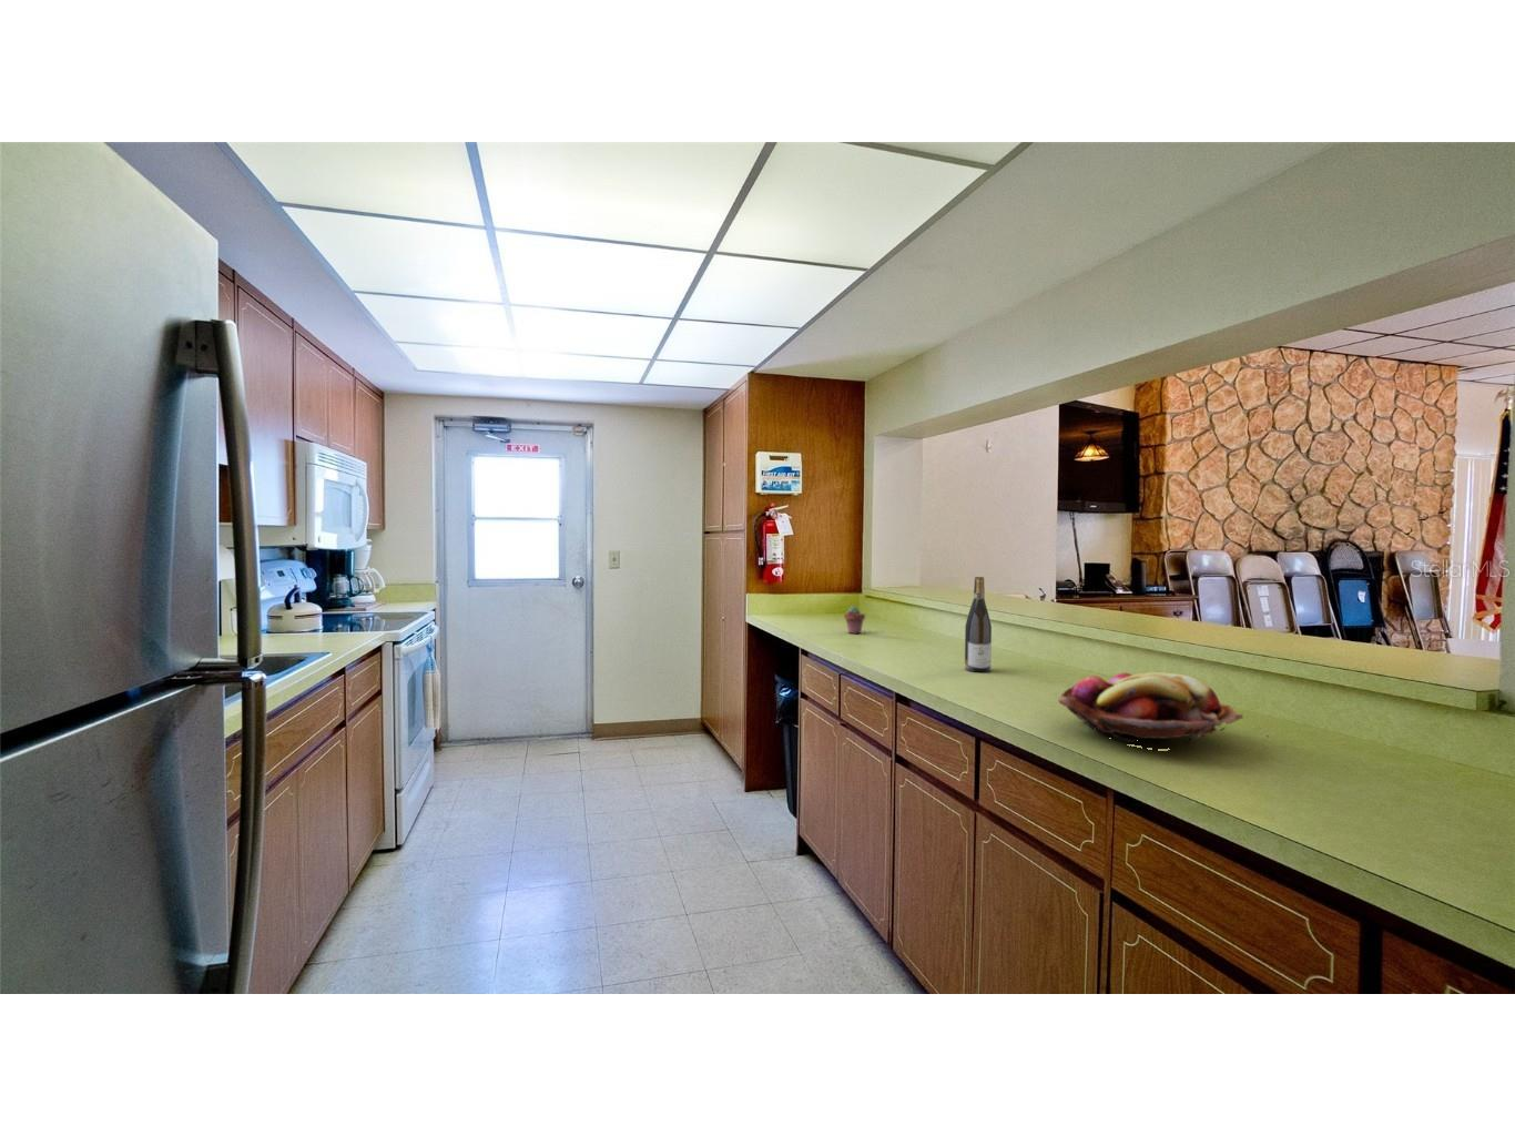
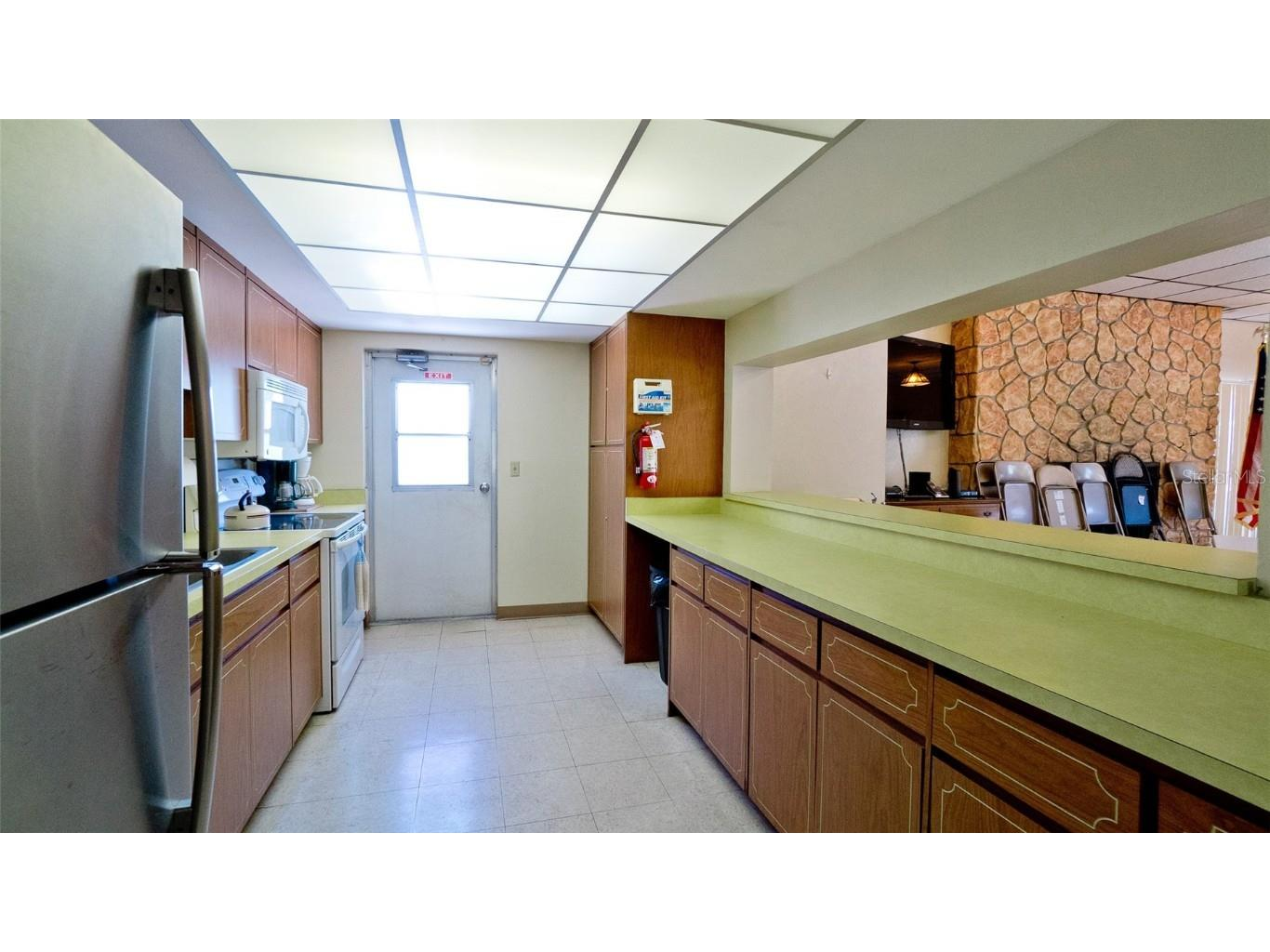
- potted succulent [843,605,866,635]
- fruit basket [1057,671,1244,751]
- wine bottle [964,576,993,673]
